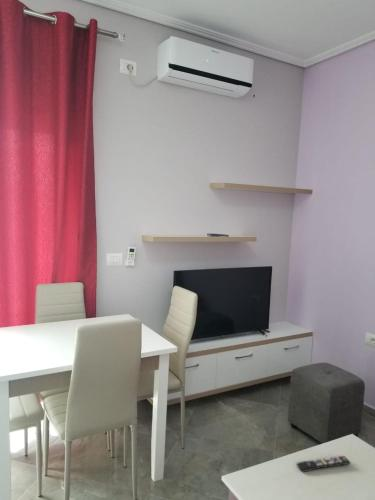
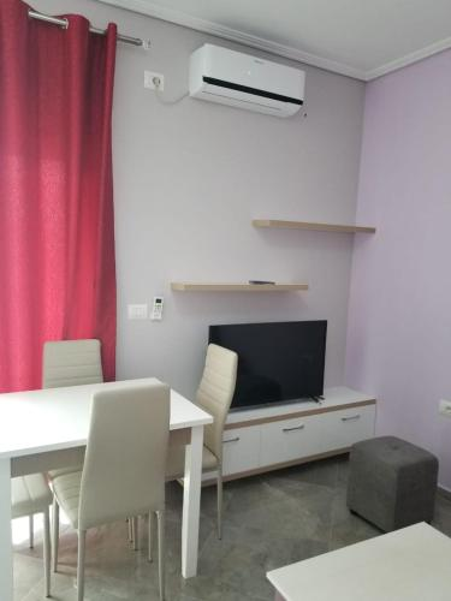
- remote control [296,455,351,473]
